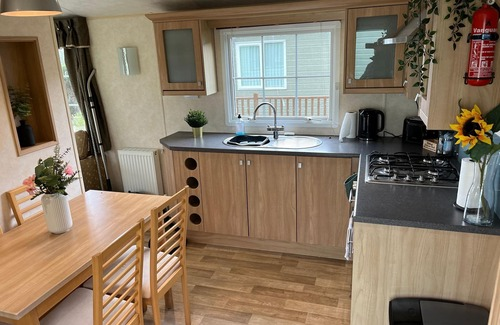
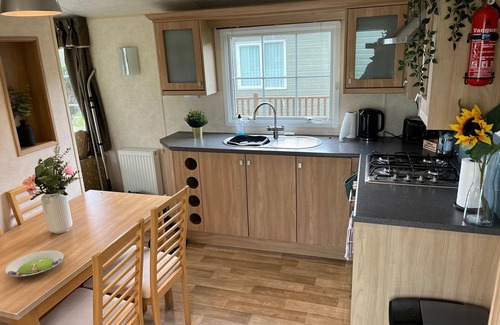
+ salad plate [4,249,65,277]
